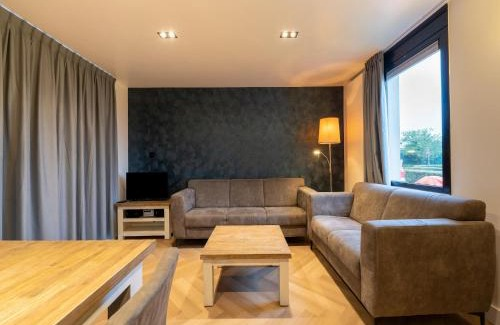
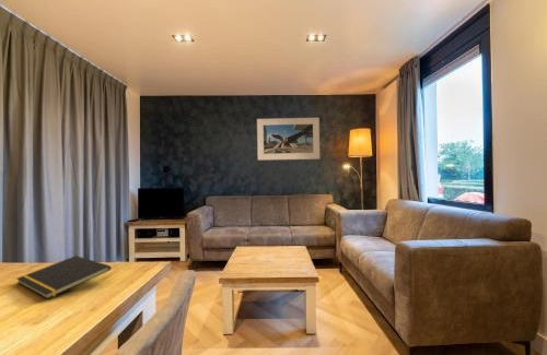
+ notepad [15,255,112,300]
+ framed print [256,117,321,162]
